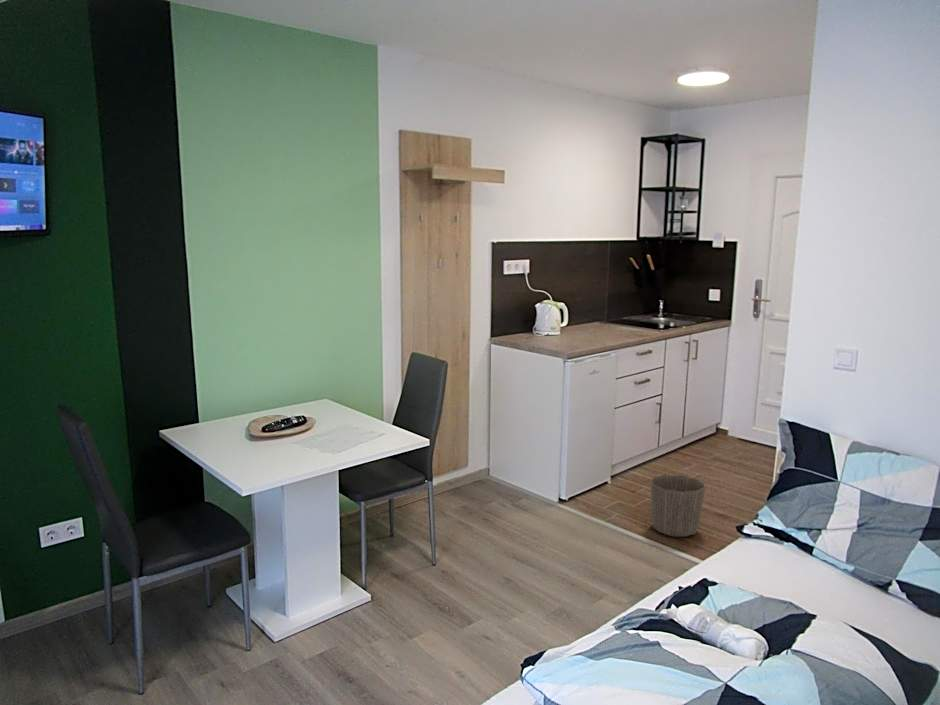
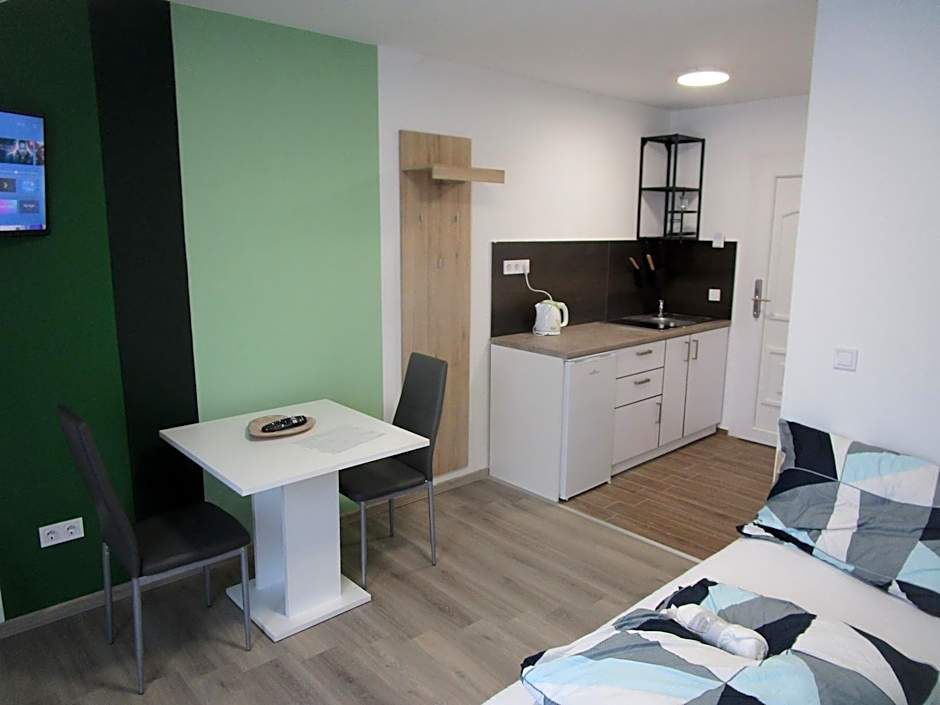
- waste basket [649,473,706,538]
